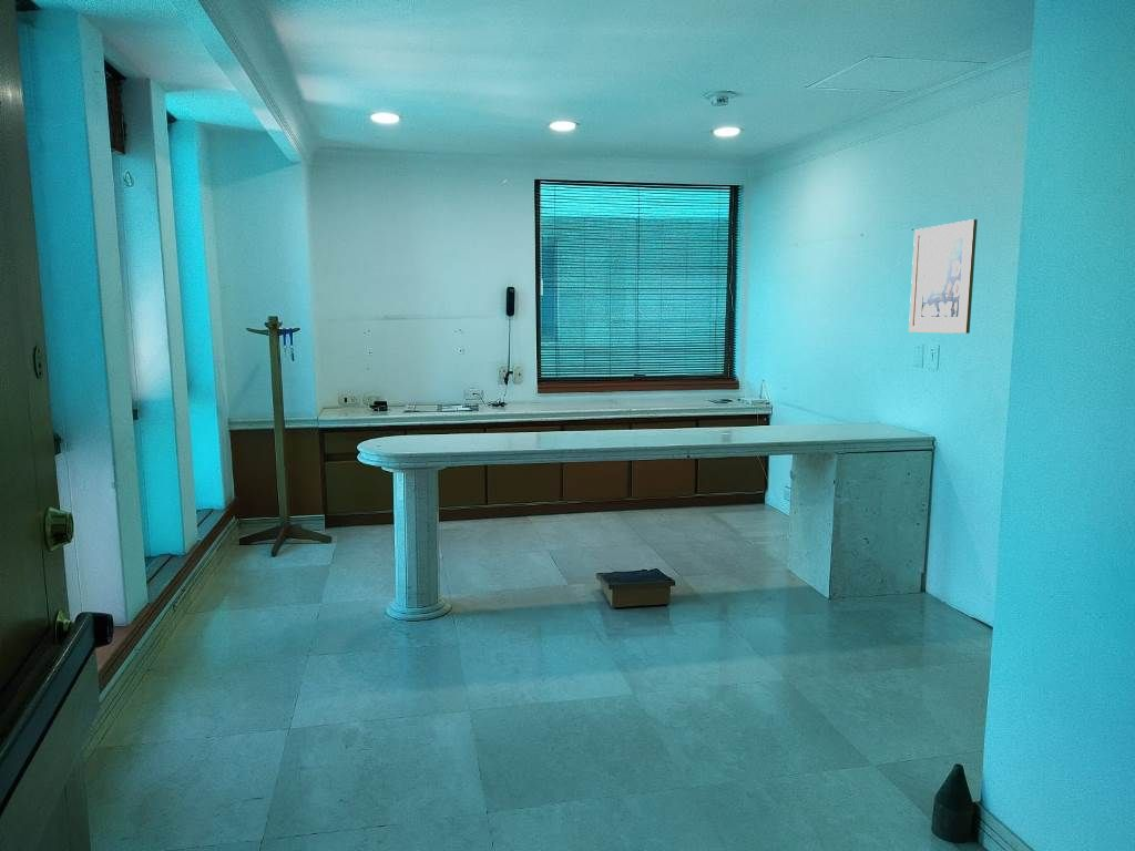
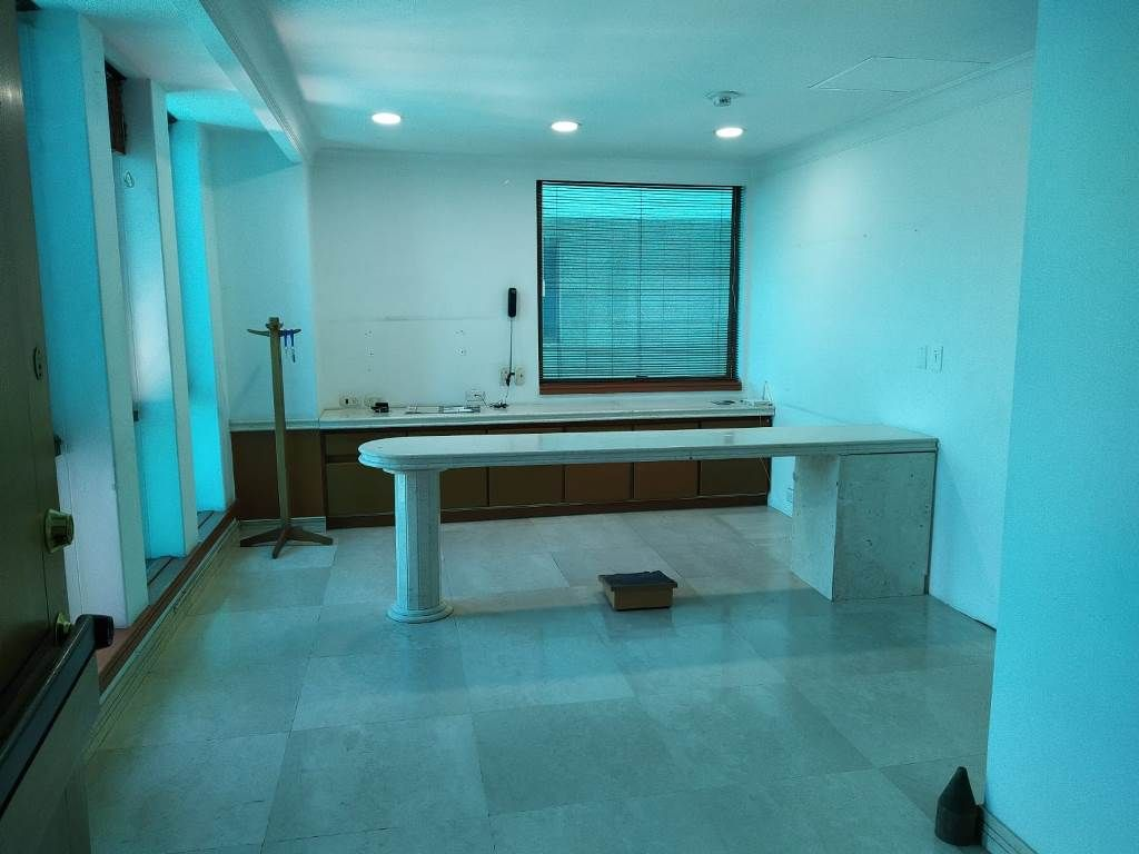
- wall art [908,218,979,335]
